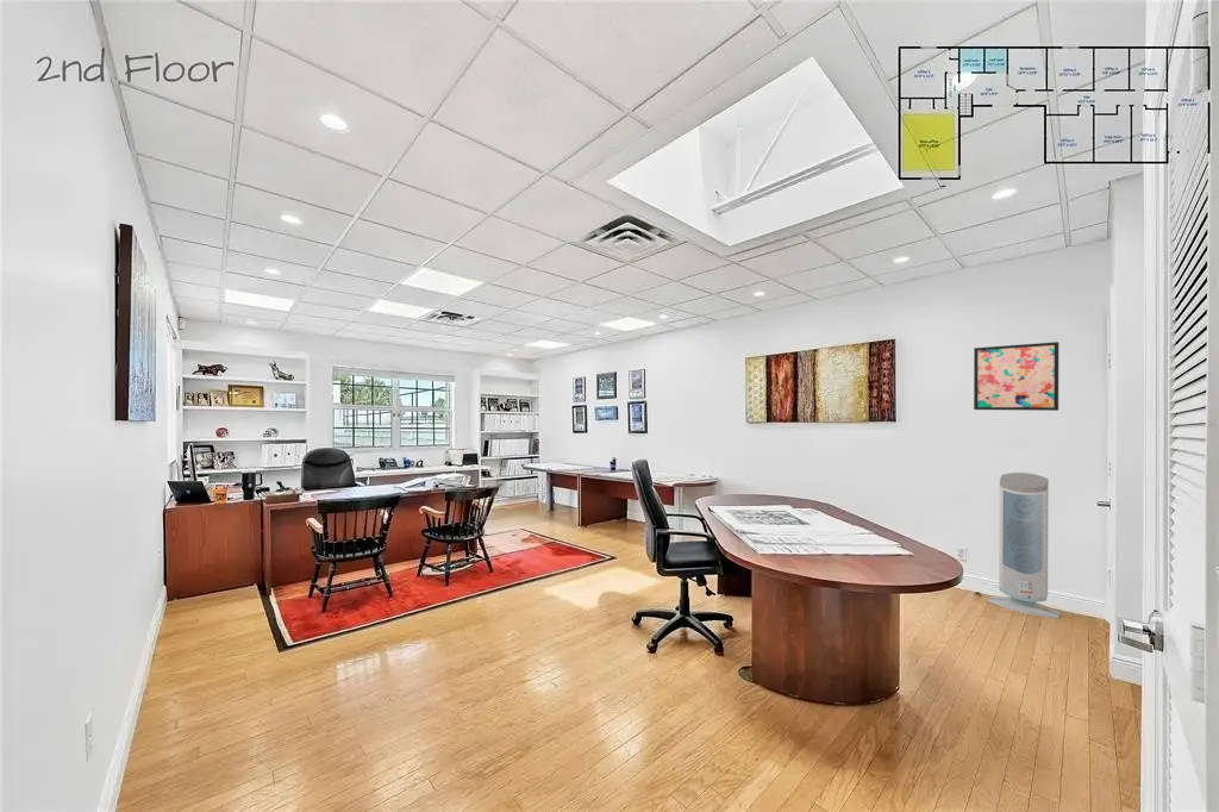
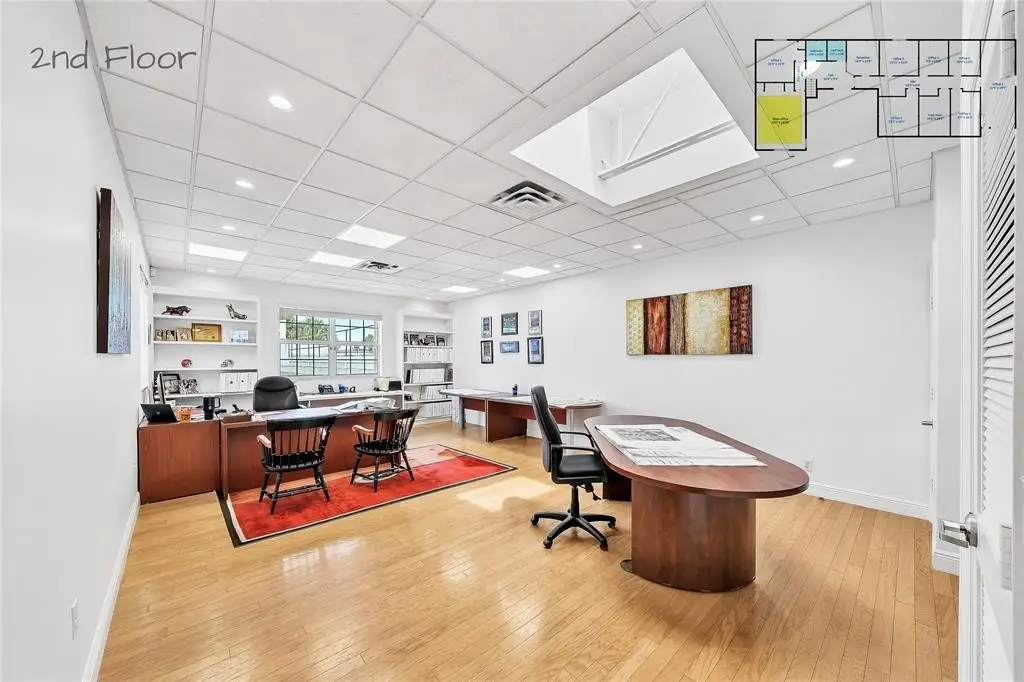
- wall art [973,341,1059,412]
- air purifier [987,471,1062,620]
